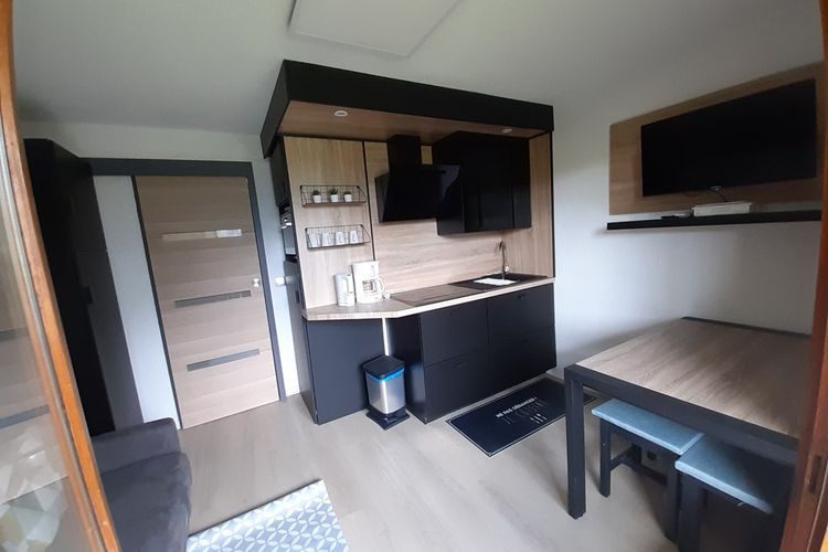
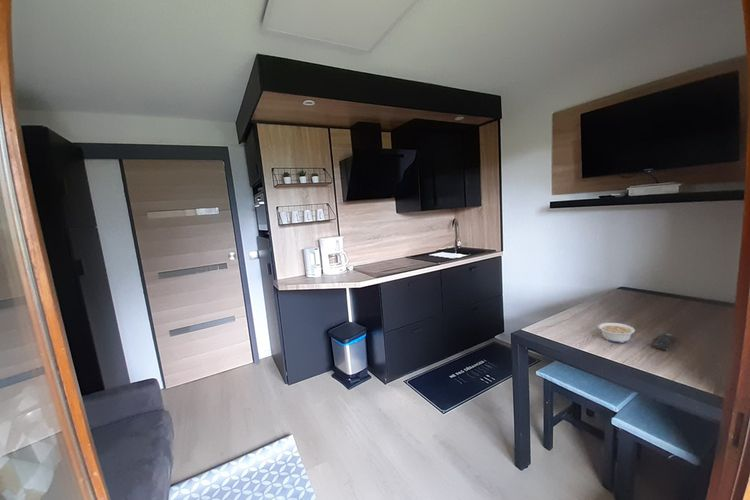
+ legume [593,322,636,344]
+ remote control [652,333,676,351]
